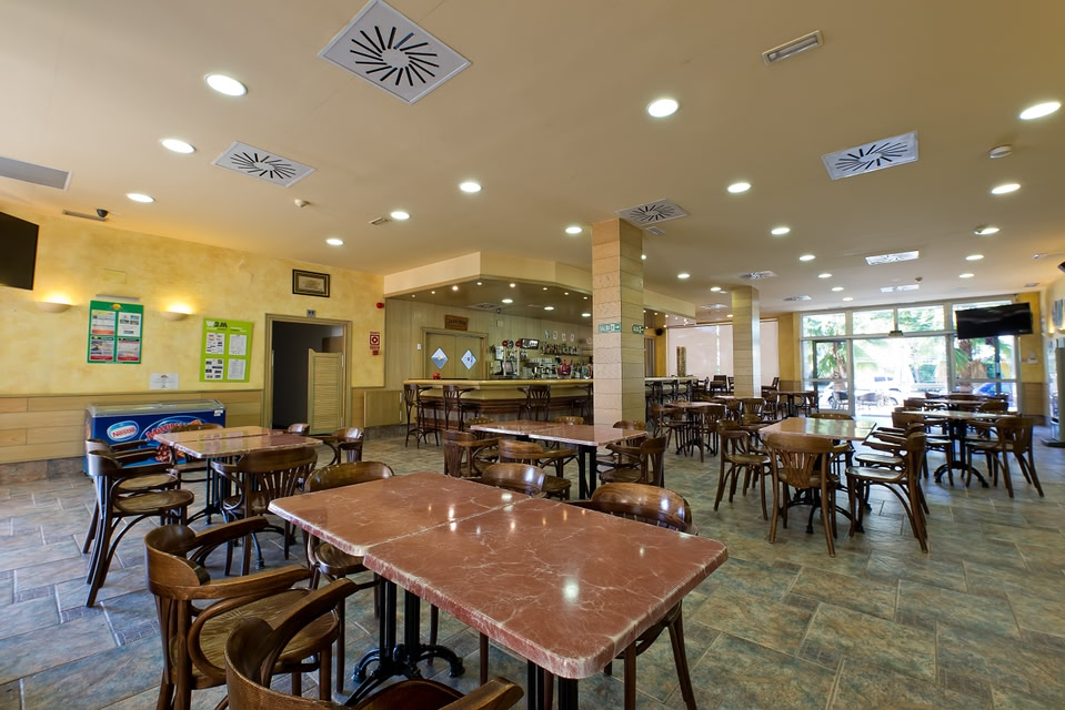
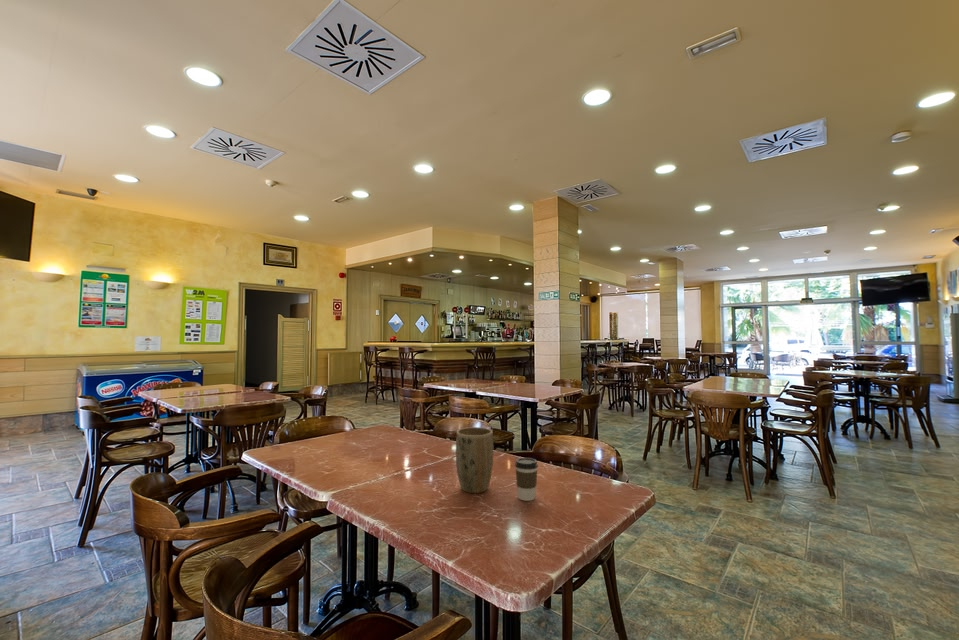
+ coffee cup [514,457,539,502]
+ plant pot [455,426,494,494]
